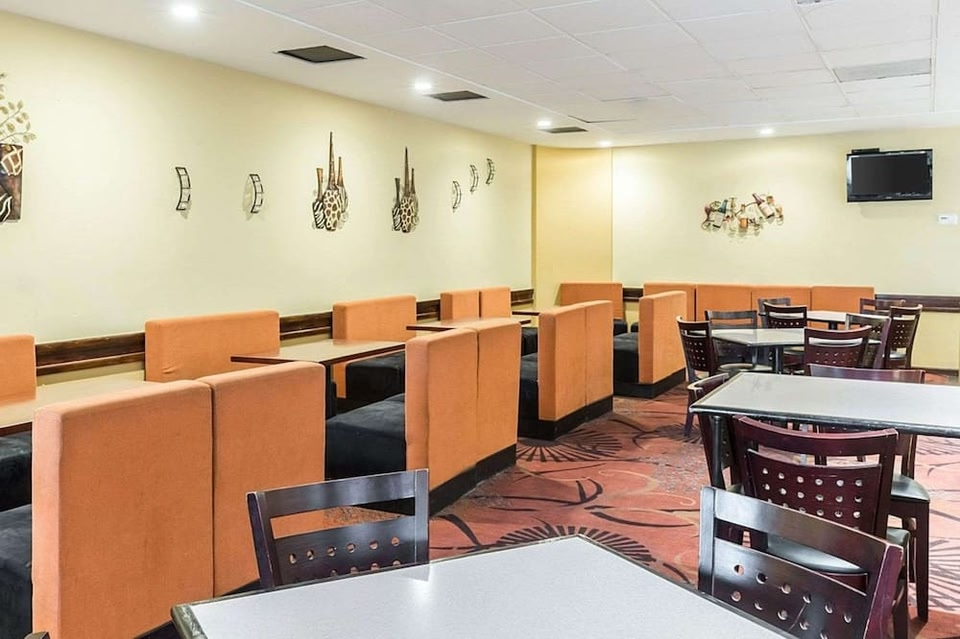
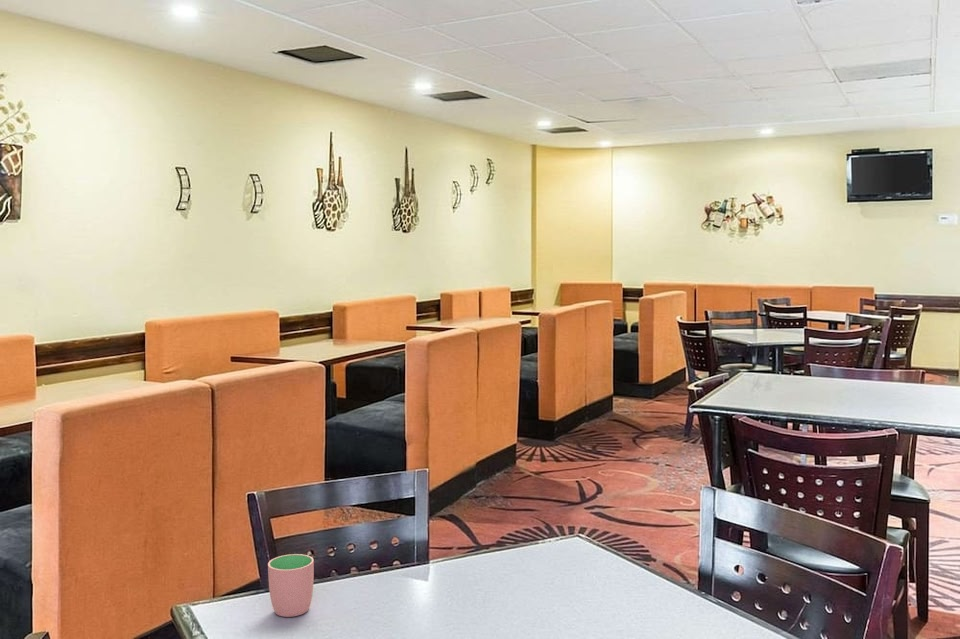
+ cup [267,553,315,618]
